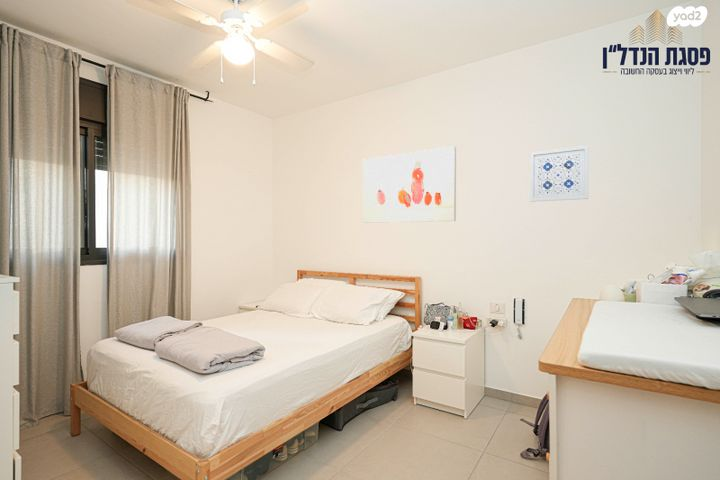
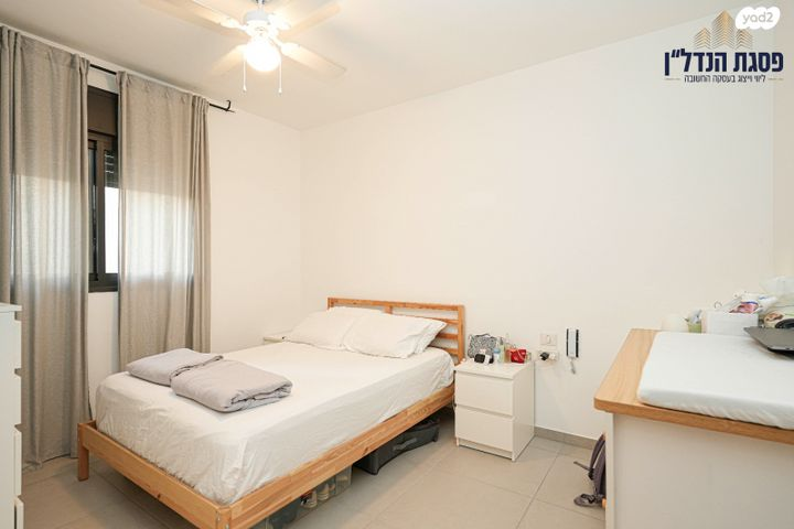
- wall art [529,145,590,203]
- wall art [361,145,457,224]
